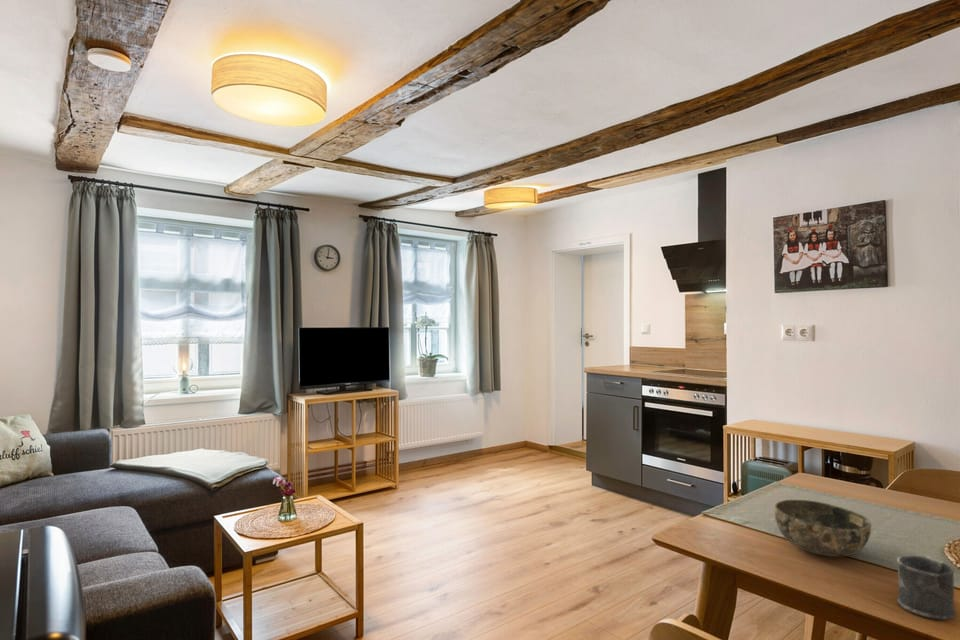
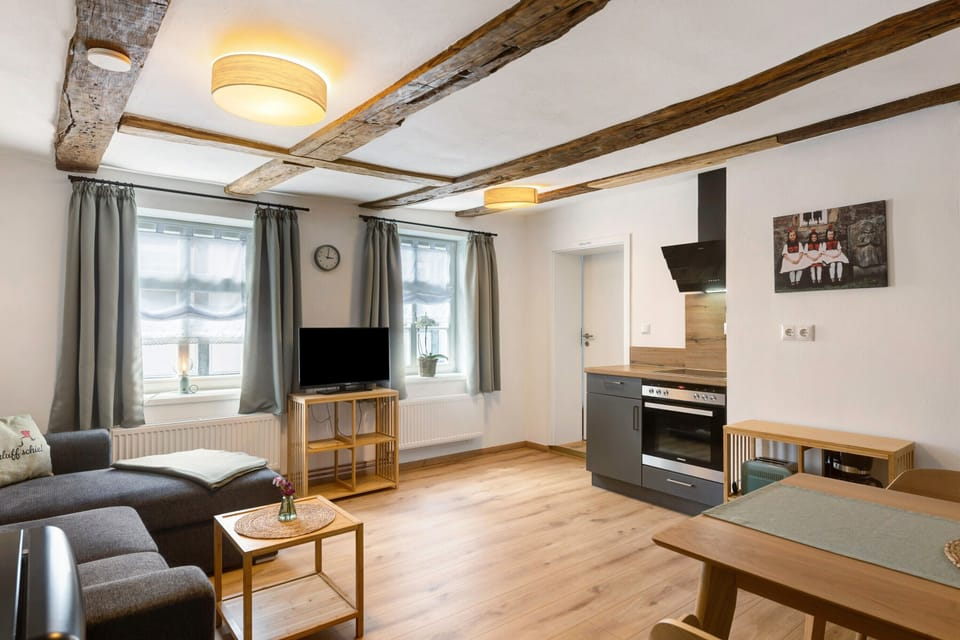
- bowl [773,499,872,558]
- mug [896,554,957,620]
